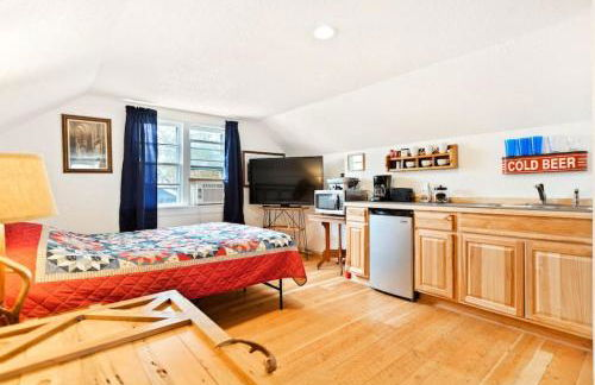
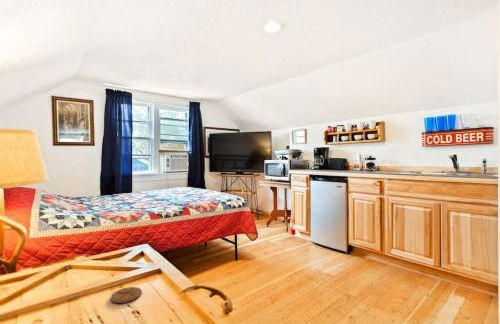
+ coaster [110,286,143,304]
